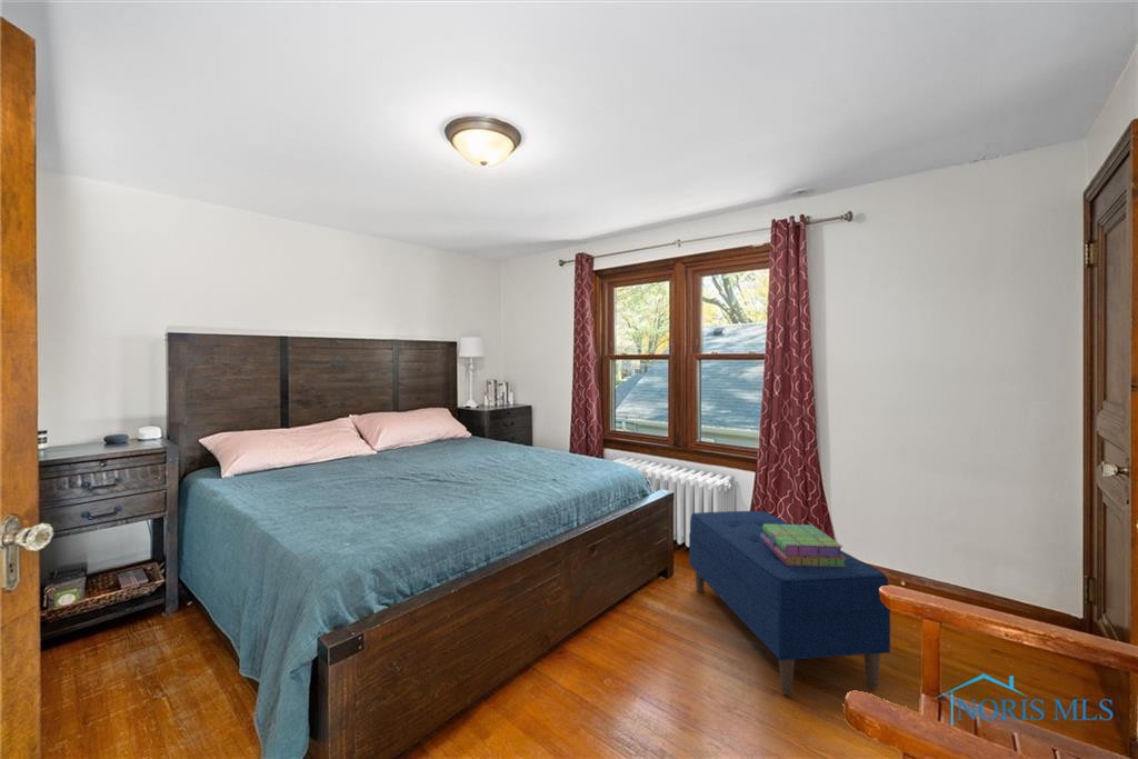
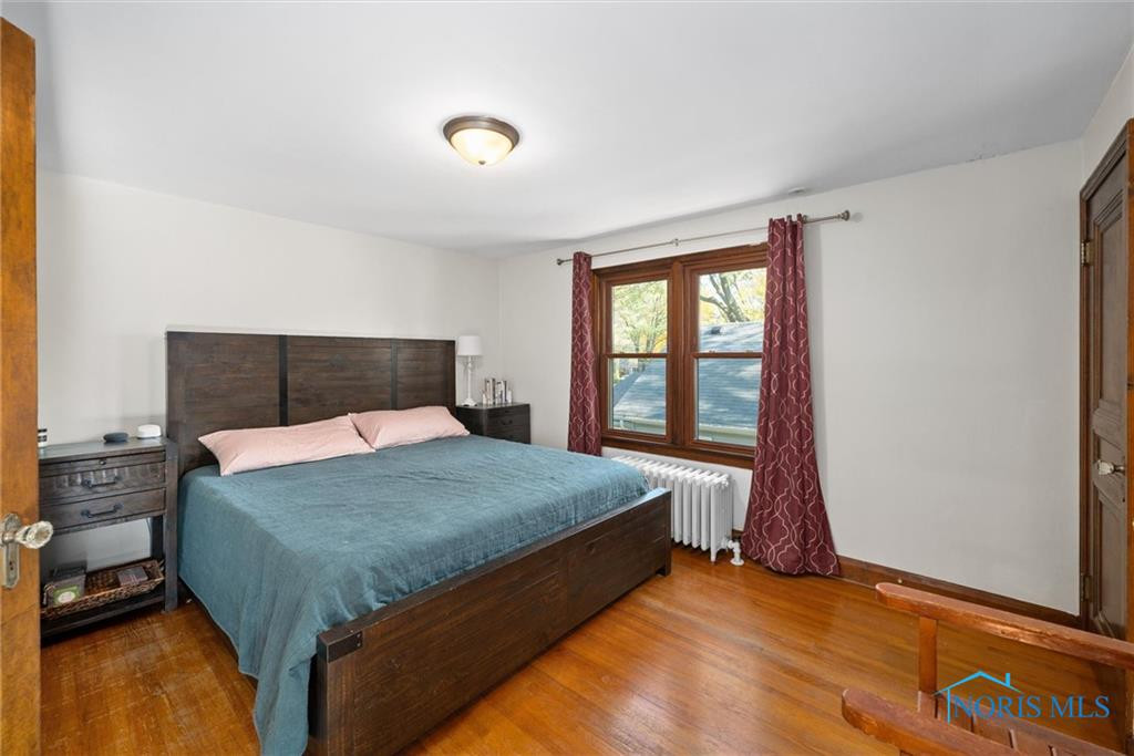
- bench [688,510,891,696]
- stack of books [760,523,847,567]
